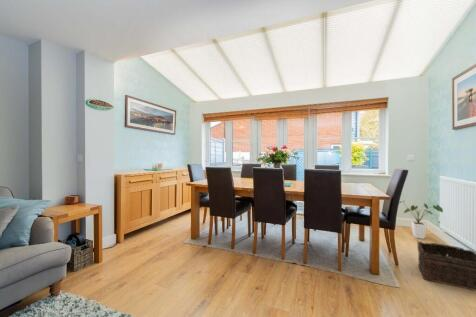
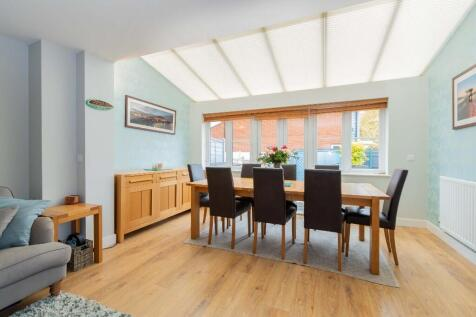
- basket [416,240,476,292]
- house plant [398,200,444,240]
